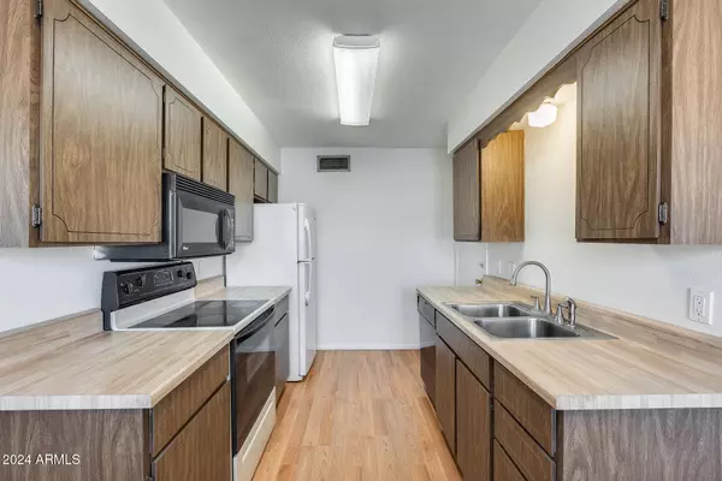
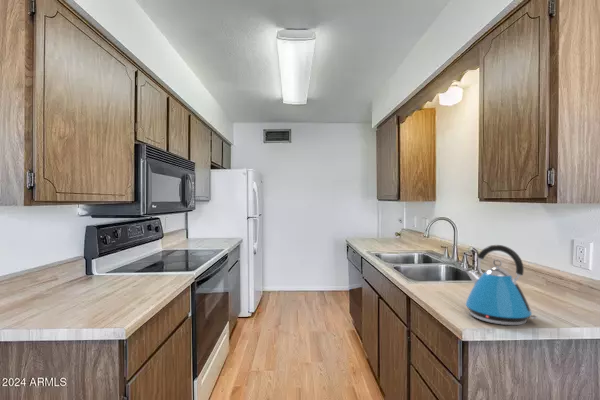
+ kettle [465,244,538,326]
